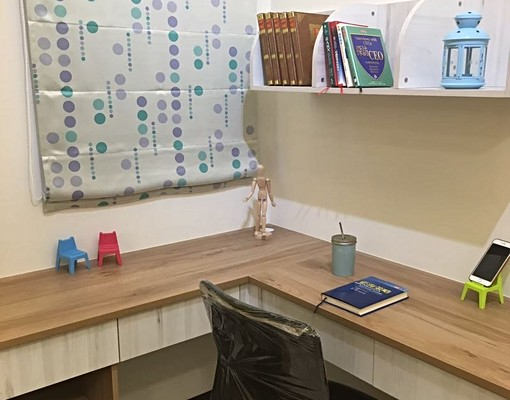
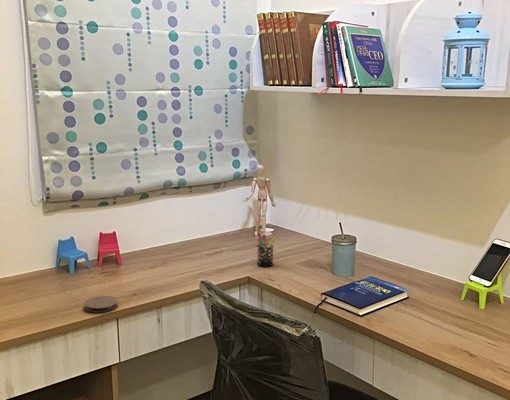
+ coaster [83,295,119,313]
+ pen holder [256,230,276,268]
